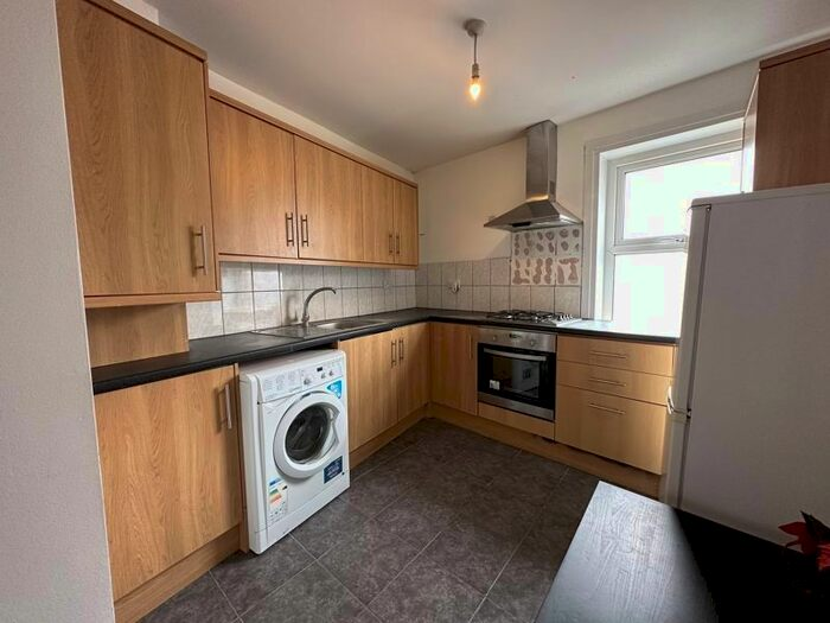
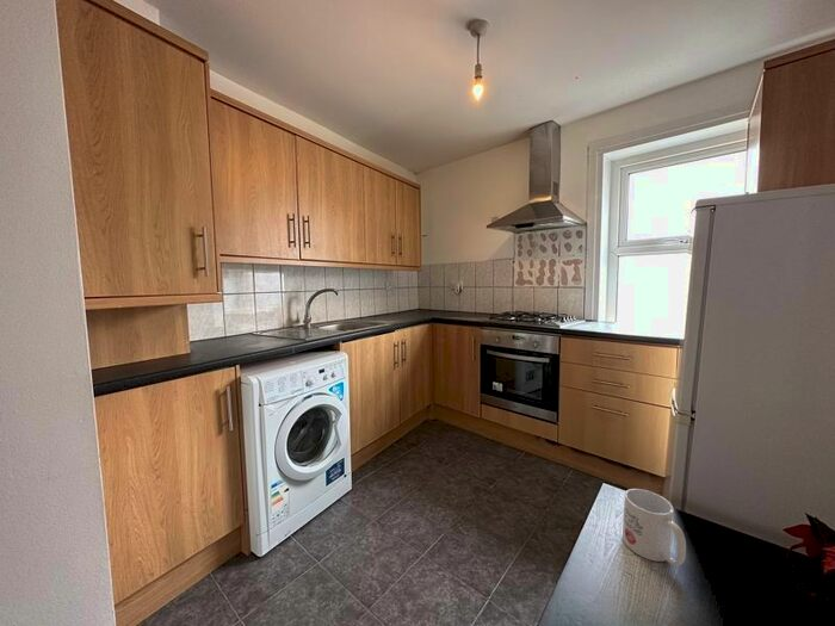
+ mug [621,488,687,568]
